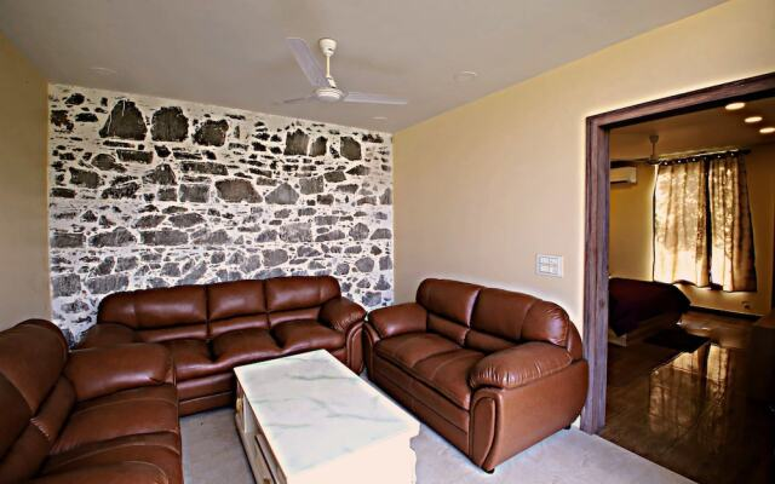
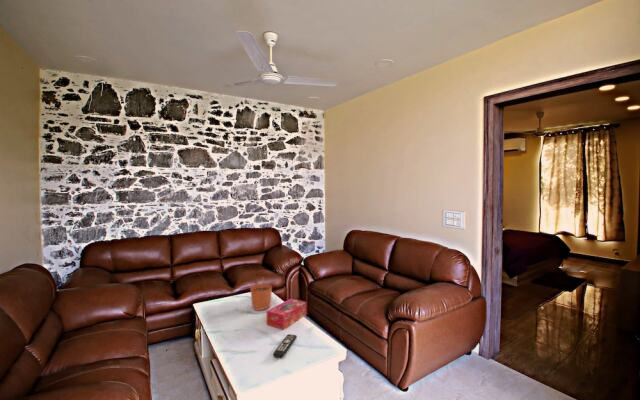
+ tissue box [266,298,308,330]
+ plant pot [249,278,273,312]
+ remote control [272,333,298,359]
